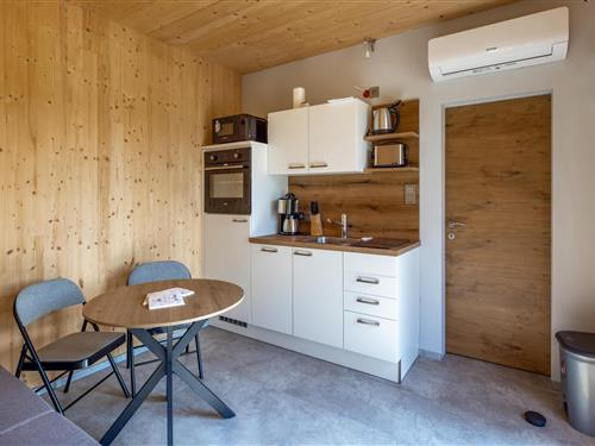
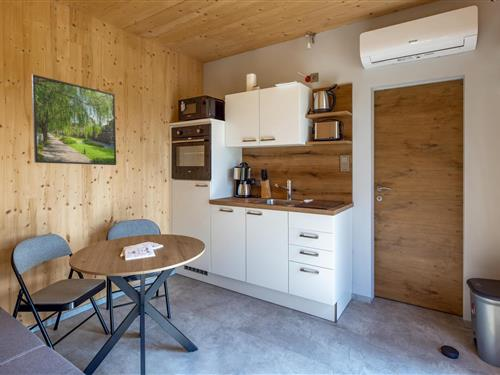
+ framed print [31,74,117,166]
